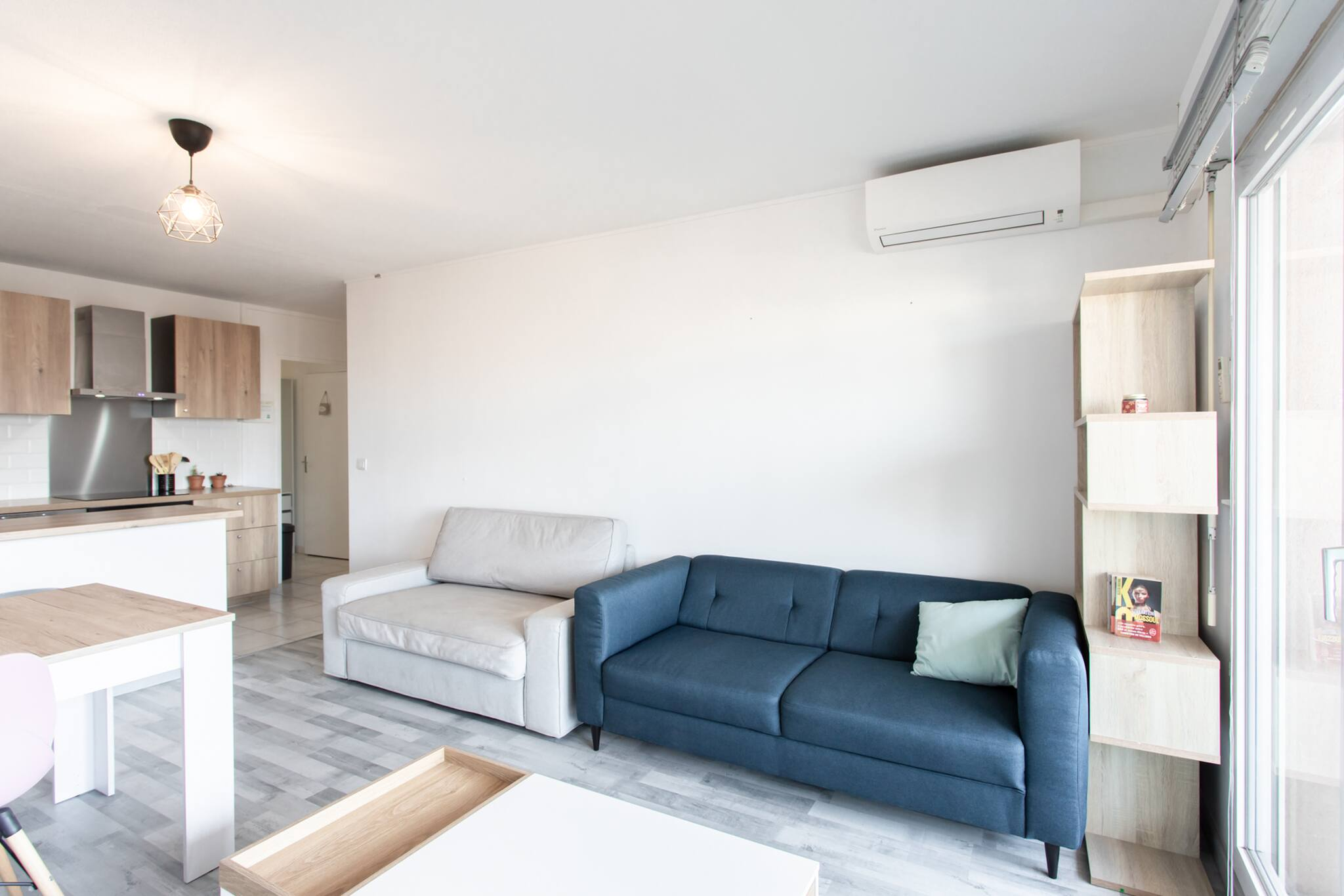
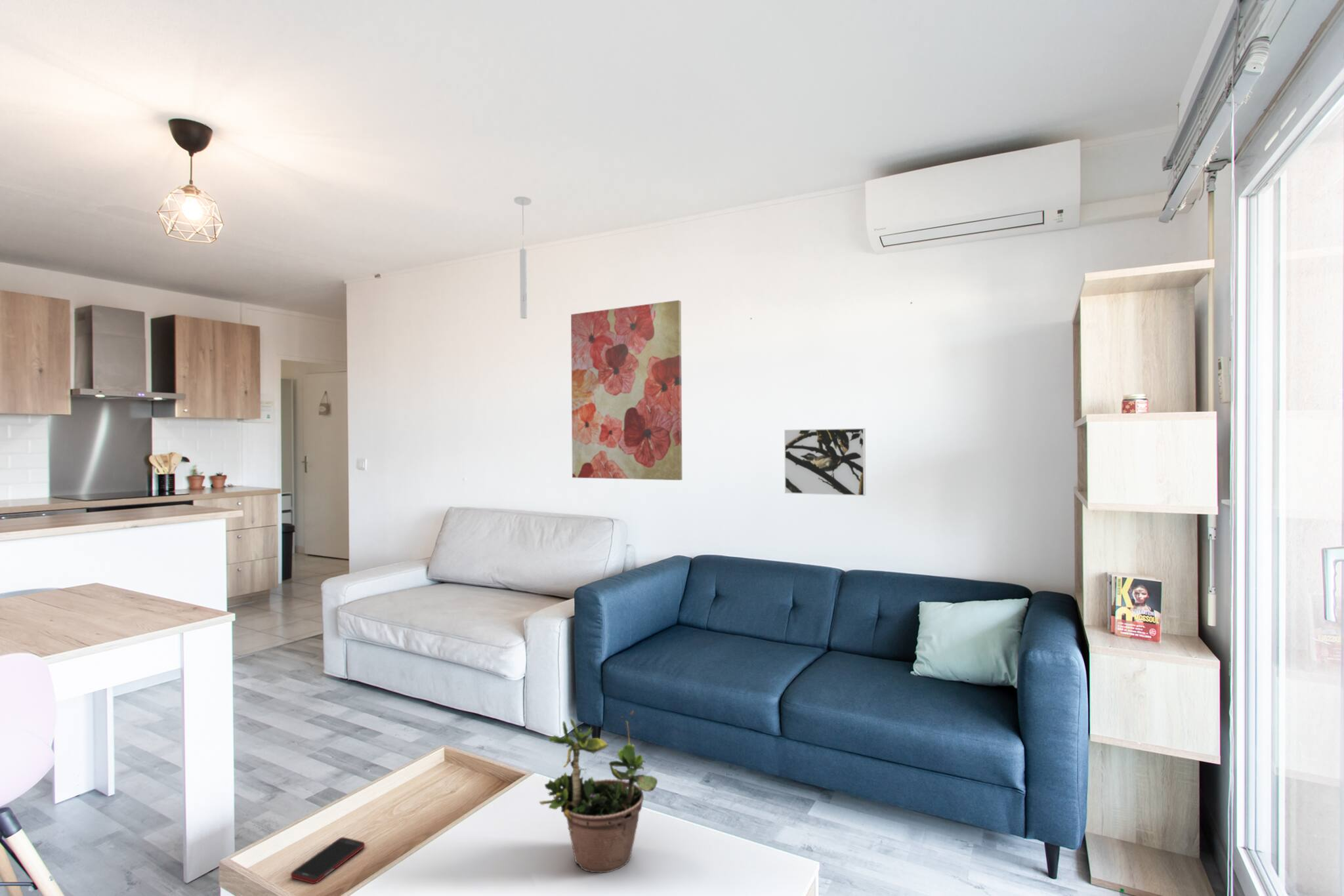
+ ceiling light [513,196,532,319]
+ potted plant [539,703,658,874]
+ cell phone [290,836,366,884]
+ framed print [784,428,866,497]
+ wall art [570,300,683,481]
